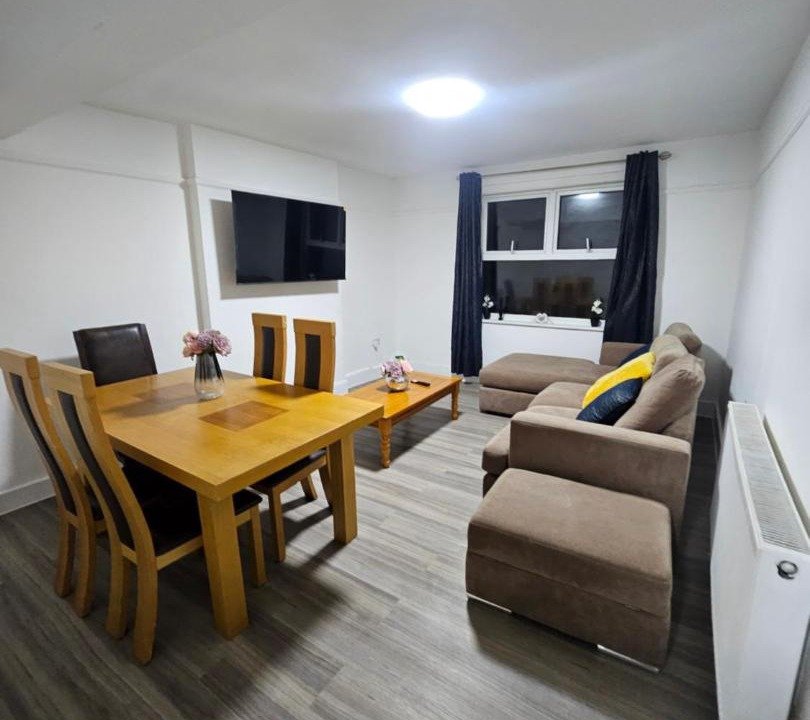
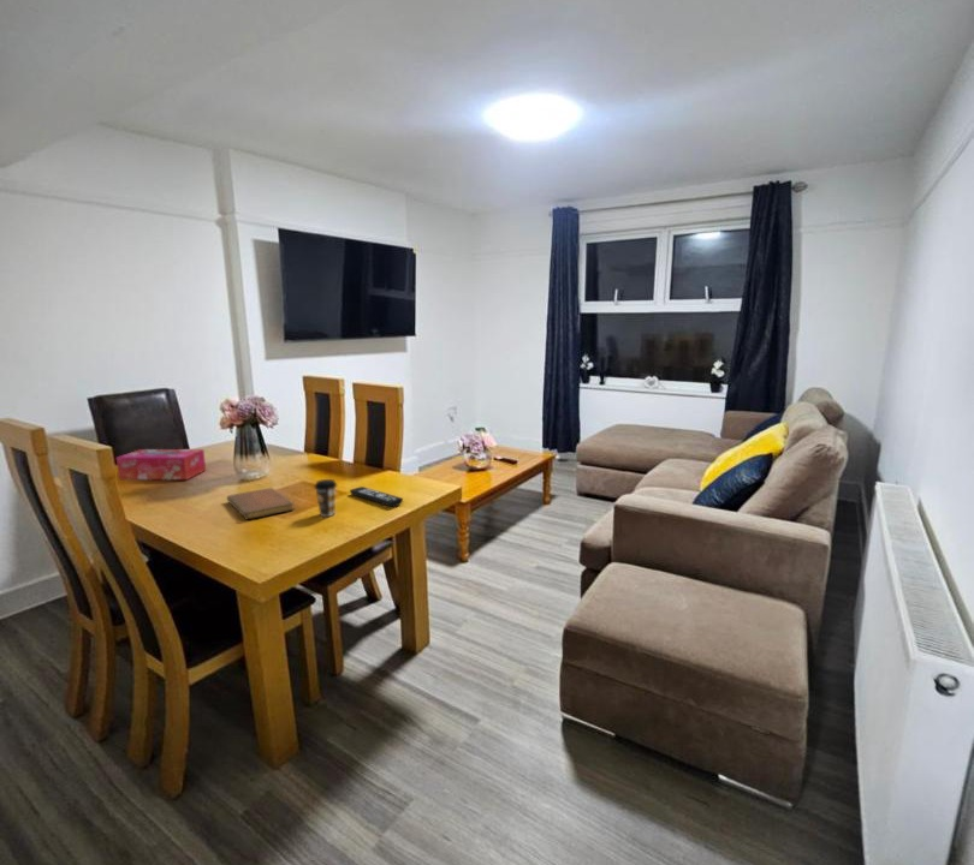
+ notebook [226,487,295,520]
+ remote control [349,485,404,508]
+ tissue box [115,448,207,481]
+ coffee cup [313,478,338,518]
